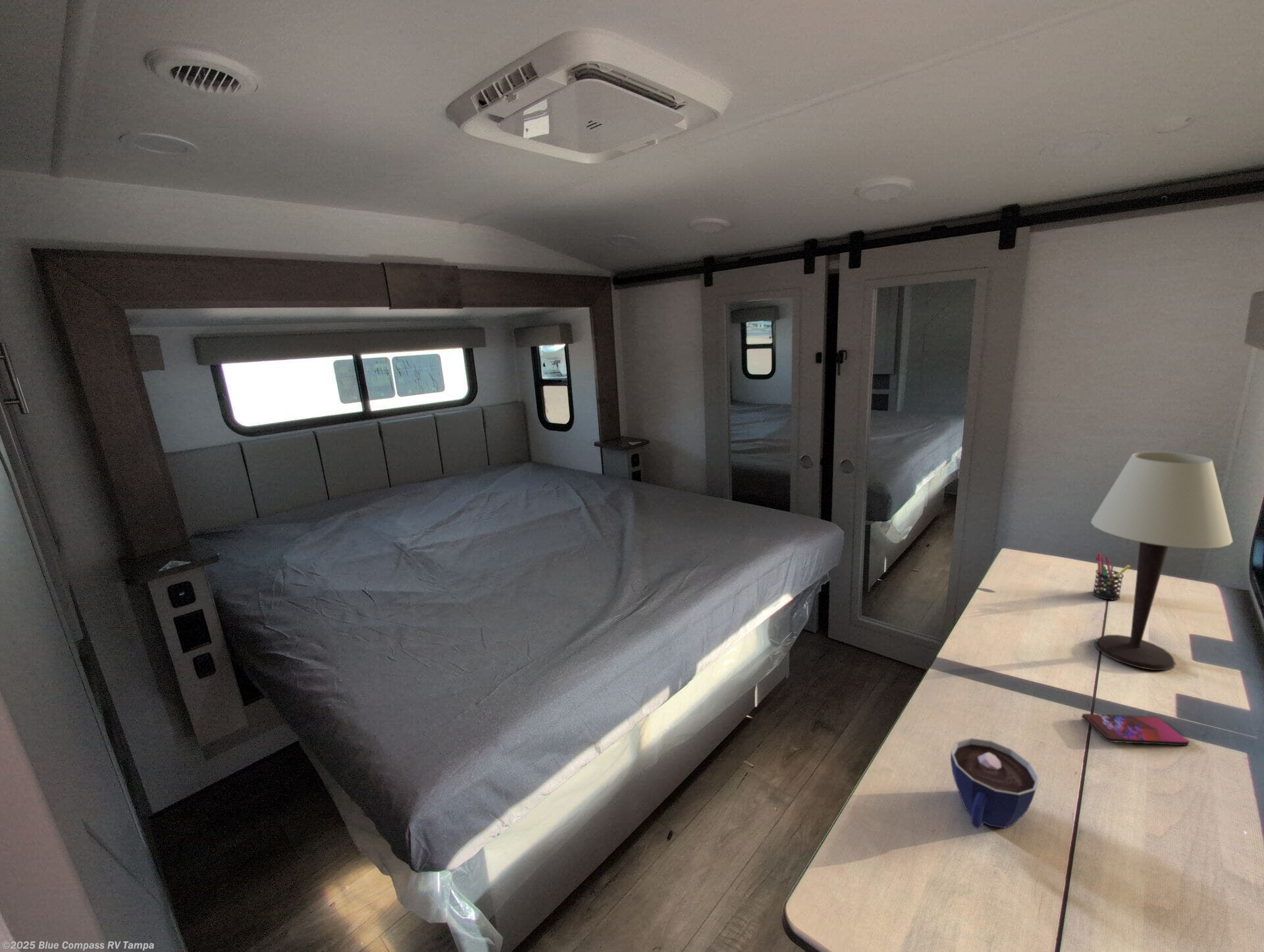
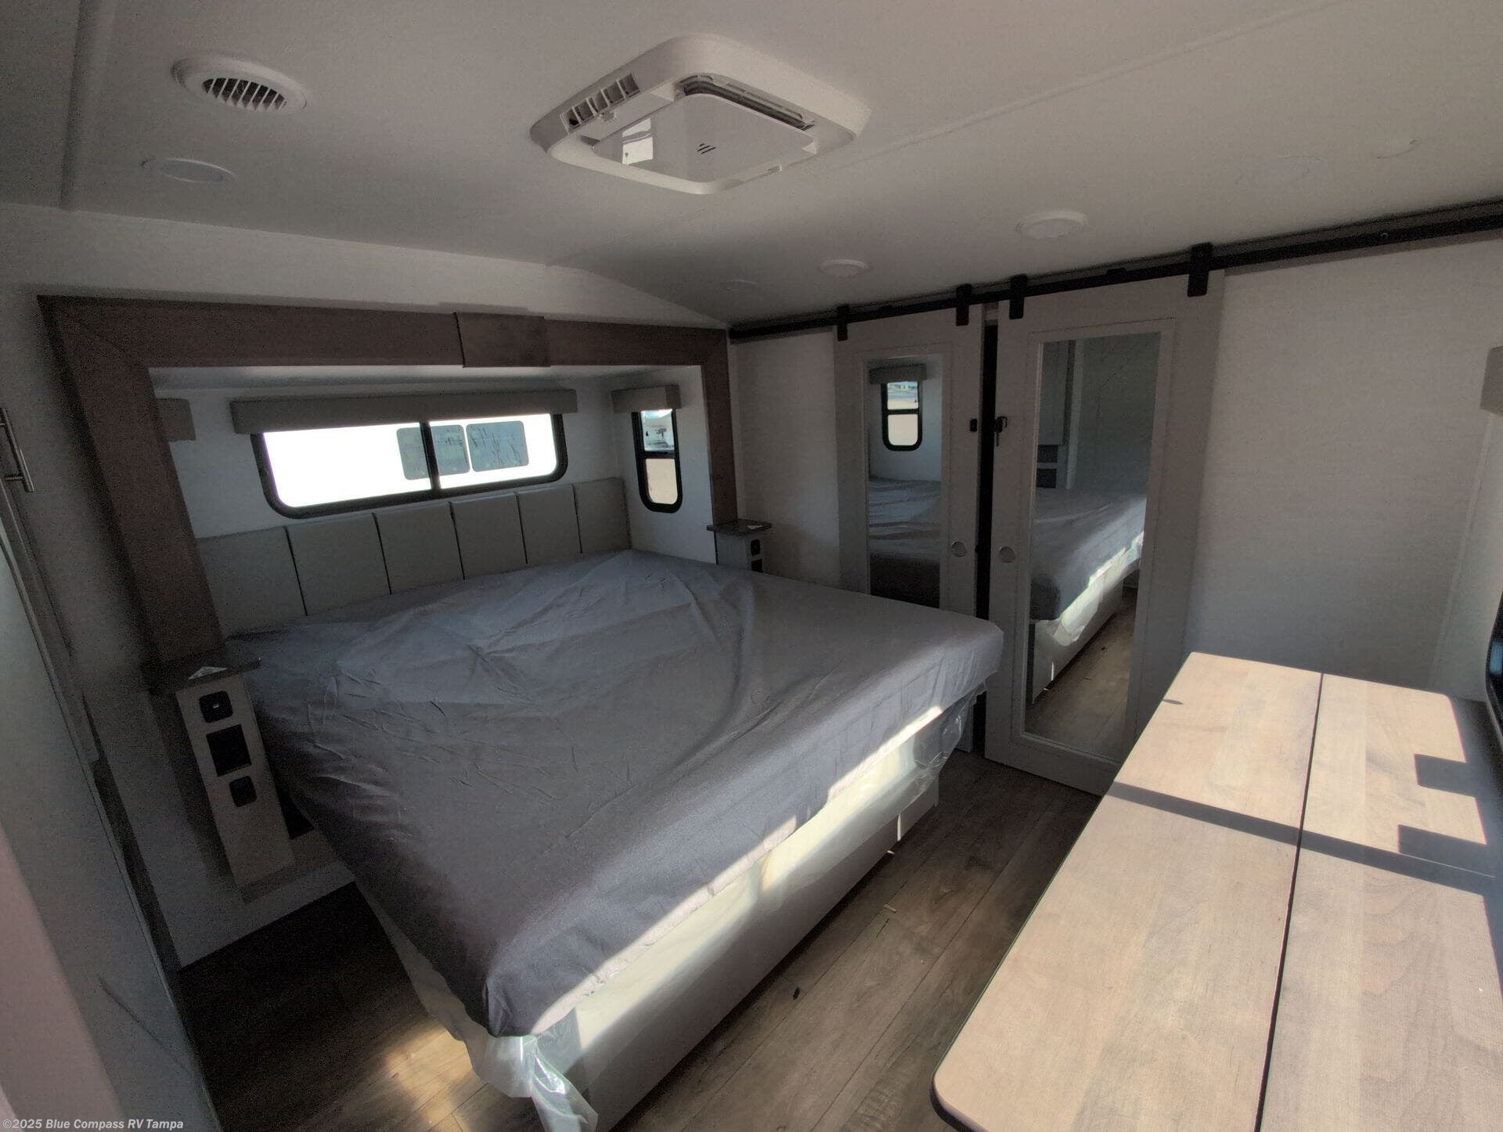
- pen holder [1092,552,1131,600]
- table lamp [1090,451,1234,671]
- smartphone [1081,713,1190,747]
- cup [950,737,1040,830]
